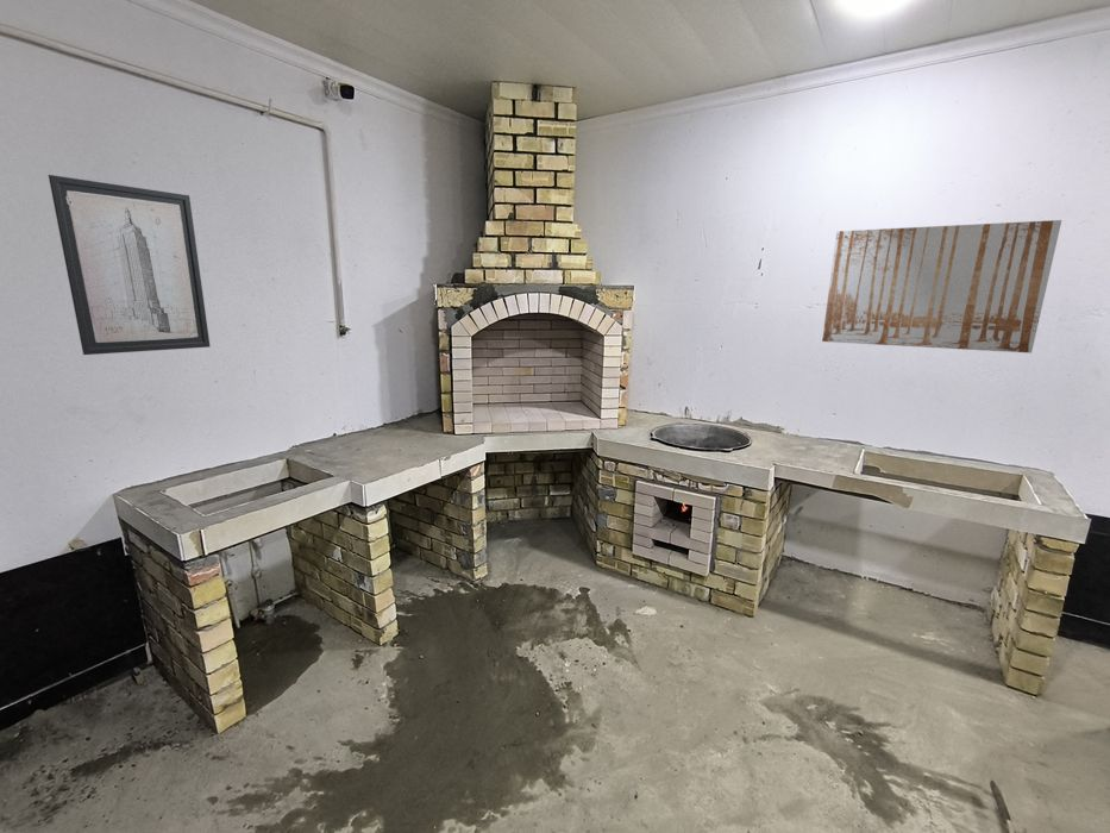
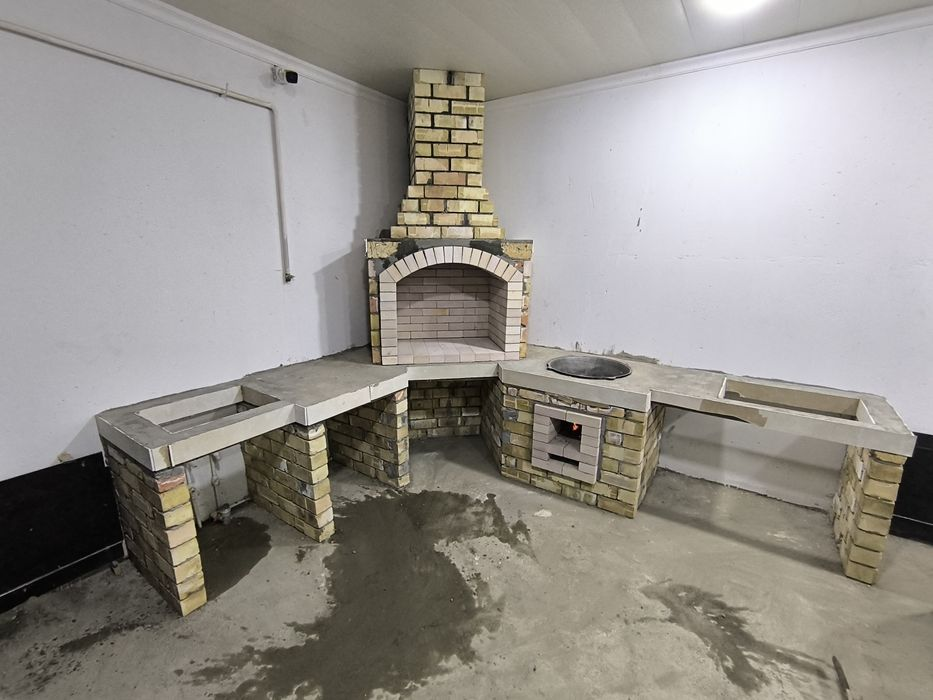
- wall art [821,219,1062,355]
- wall art [48,174,212,356]
